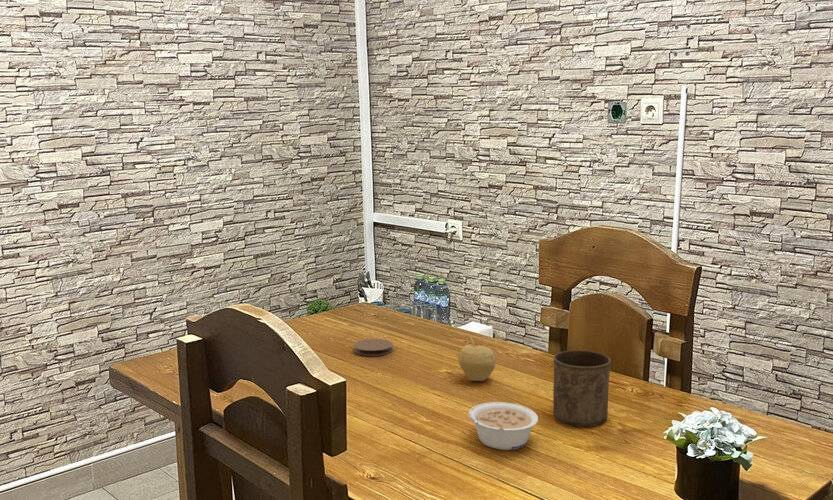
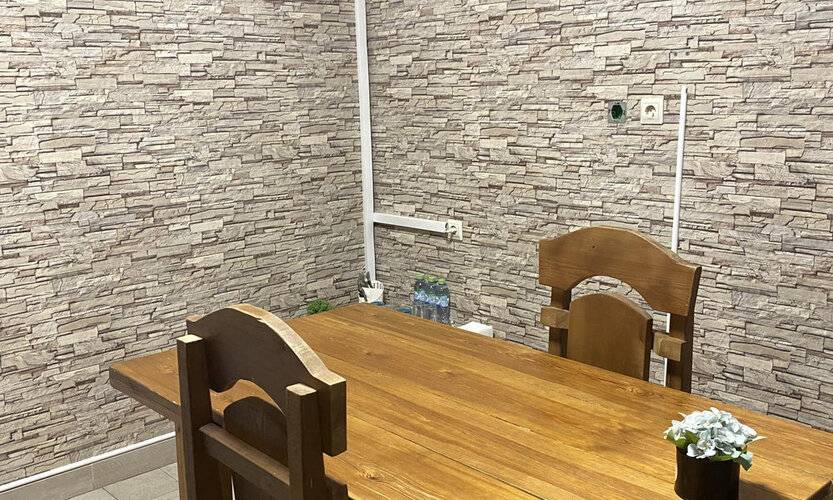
- coaster [353,338,394,357]
- cup [552,349,612,427]
- legume [468,401,539,451]
- fruit [457,334,497,382]
